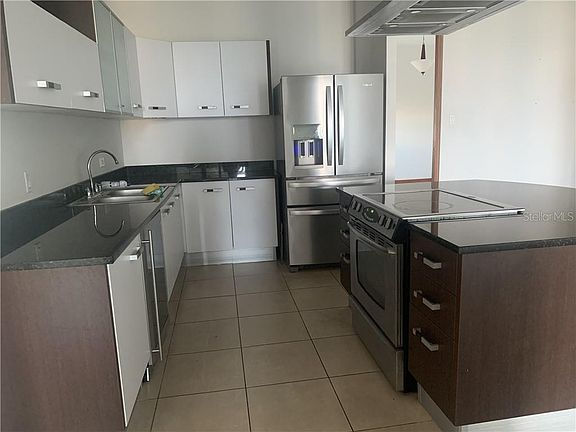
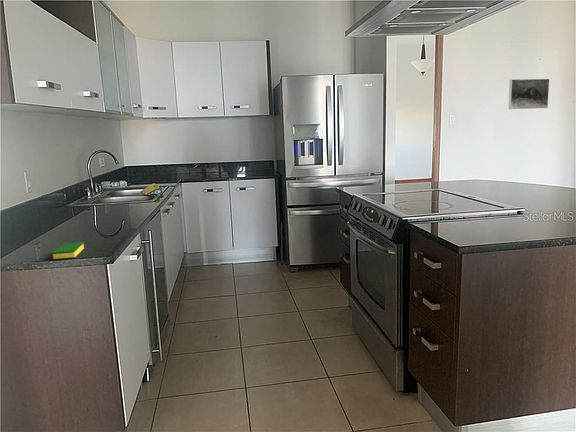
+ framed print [508,78,550,110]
+ dish sponge [52,242,85,260]
